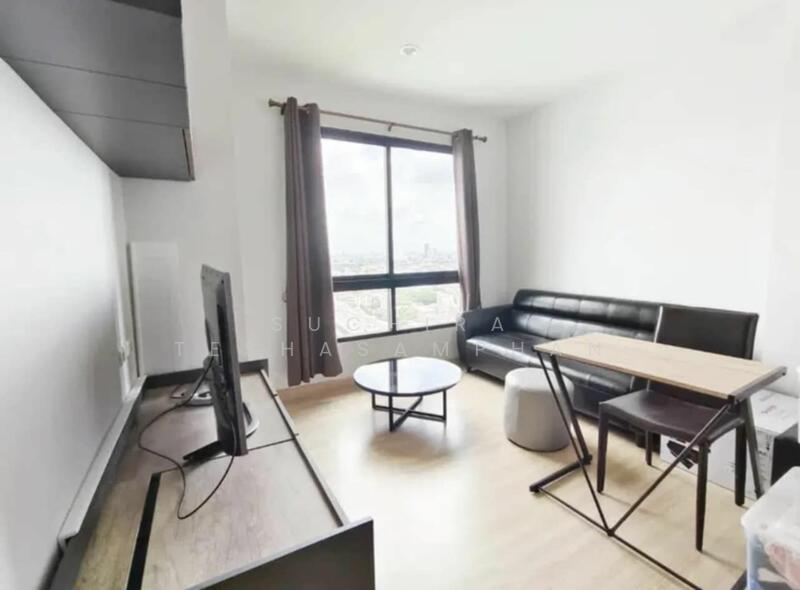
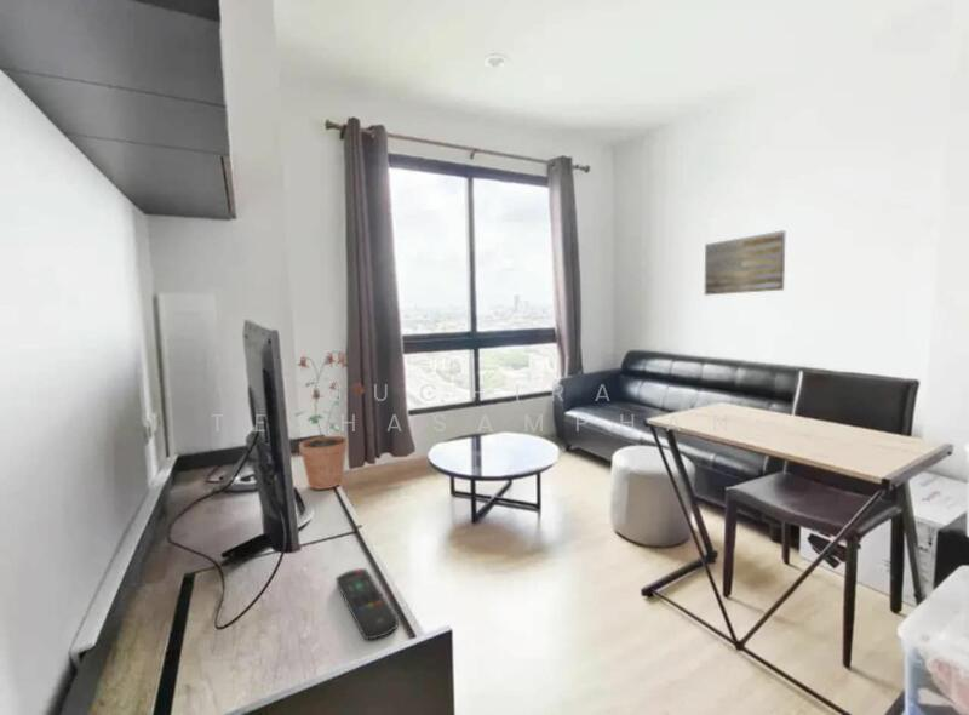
+ potted plant [296,350,366,491]
+ remote control [336,567,400,641]
+ wall art [704,230,786,296]
